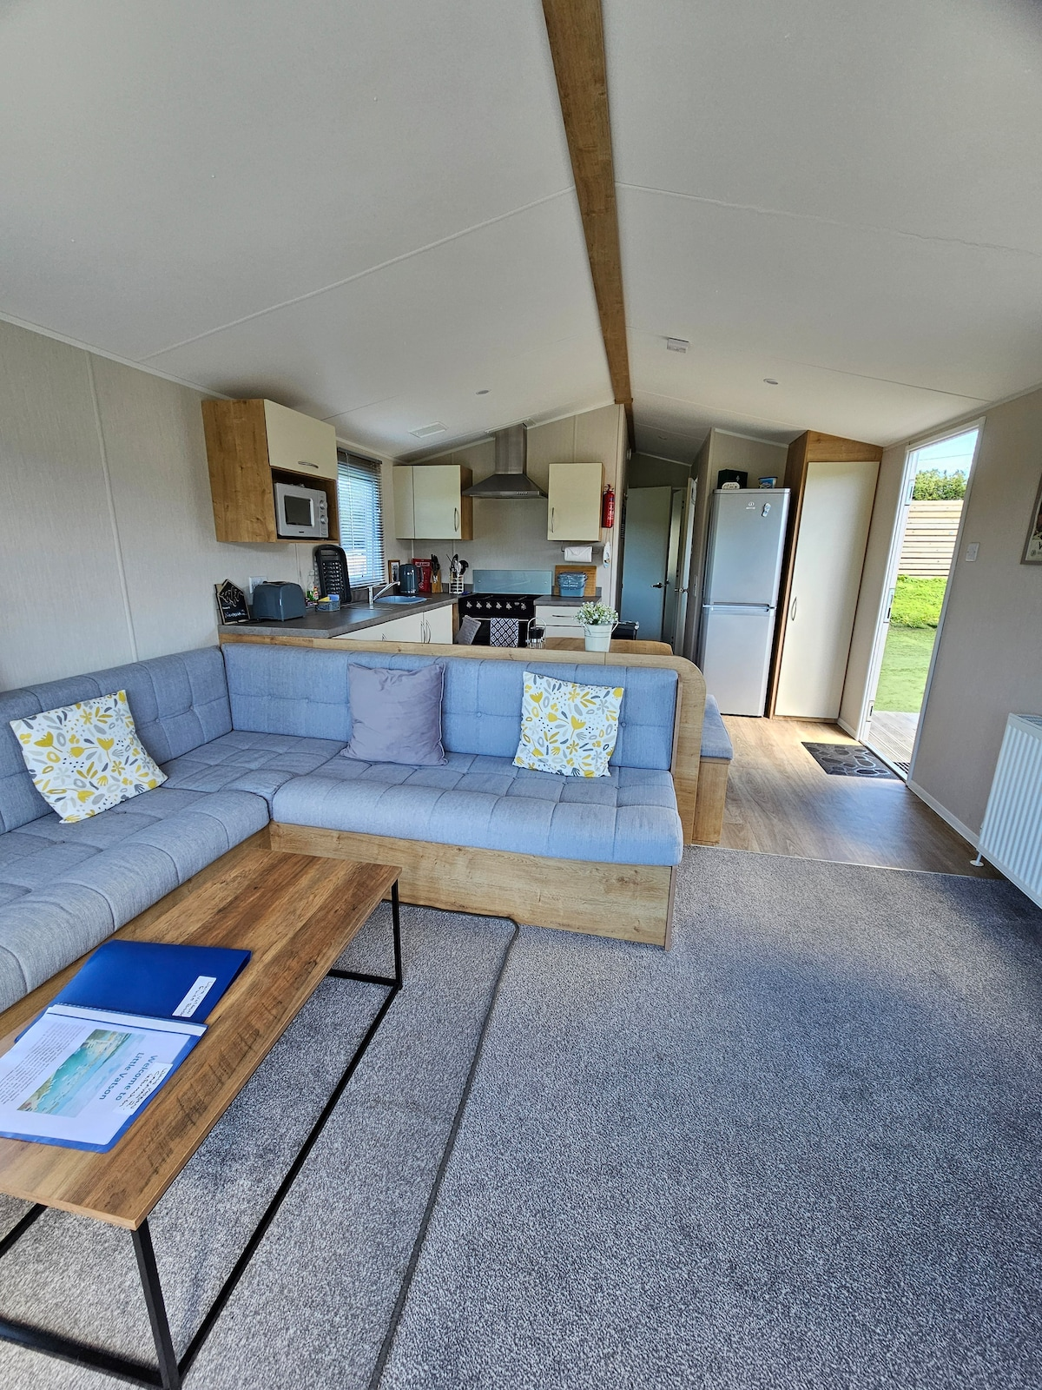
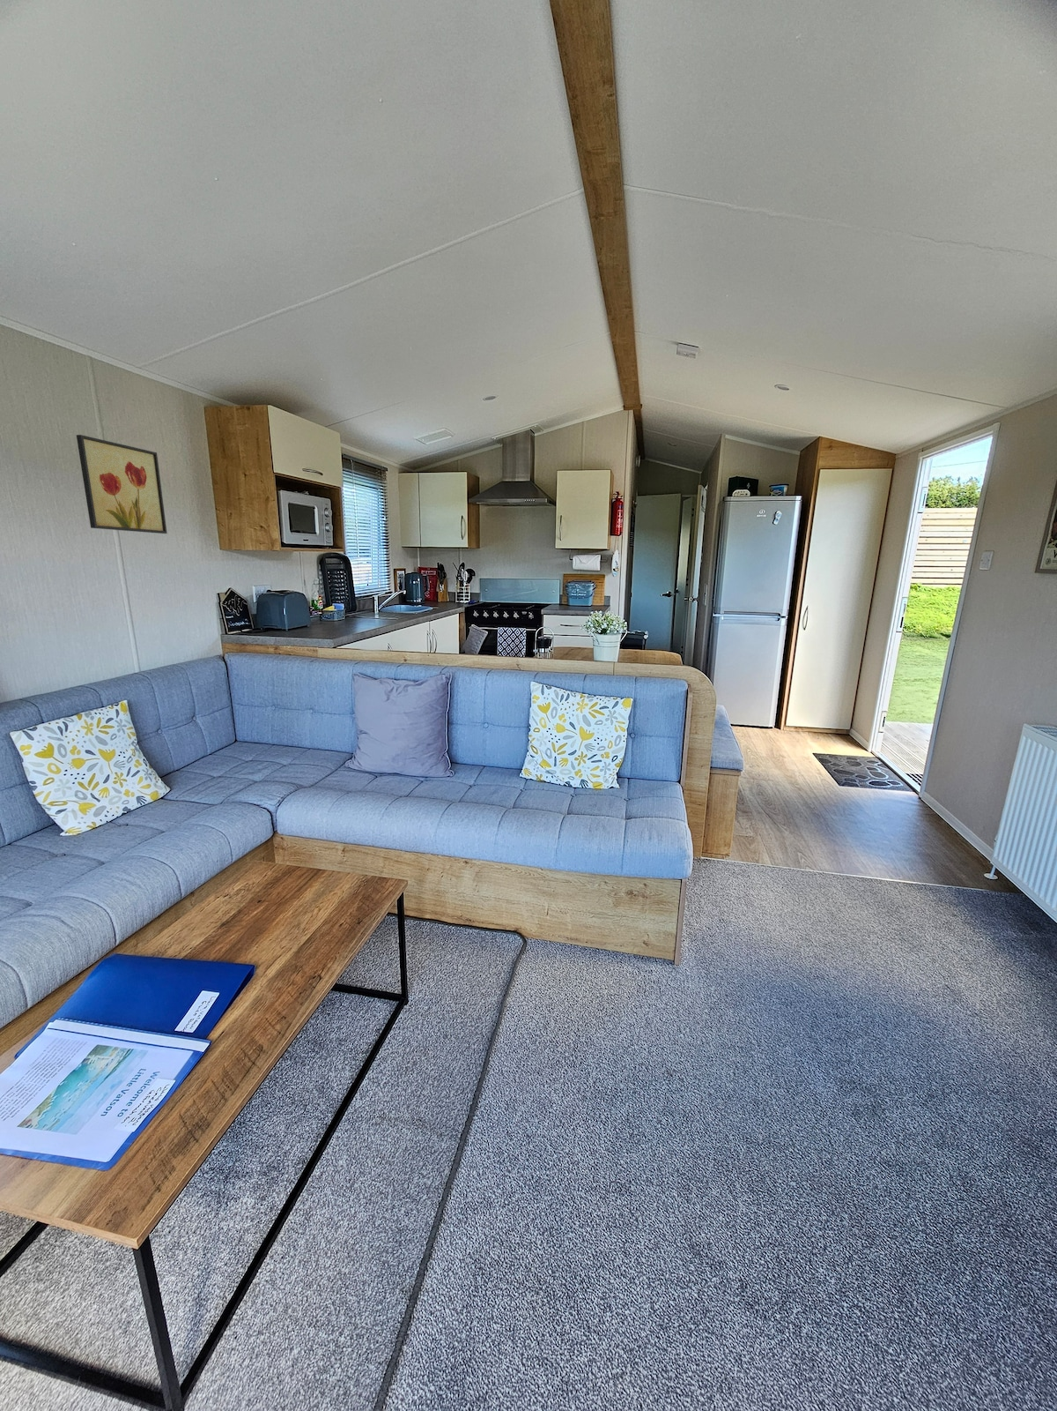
+ wall art [76,434,169,534]
